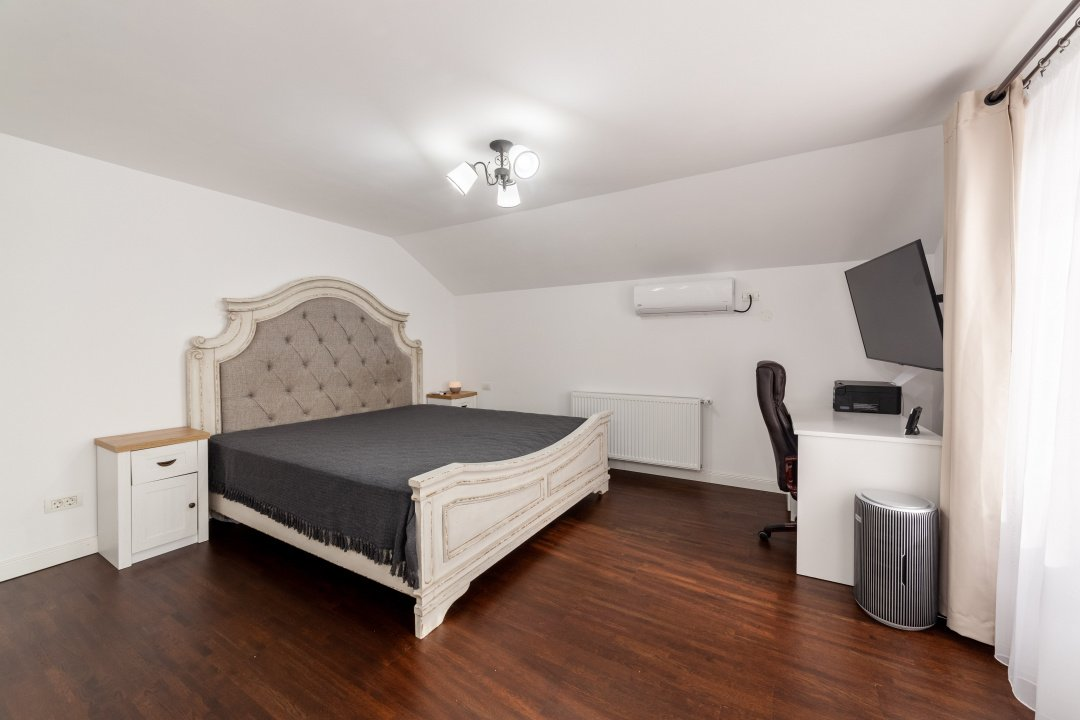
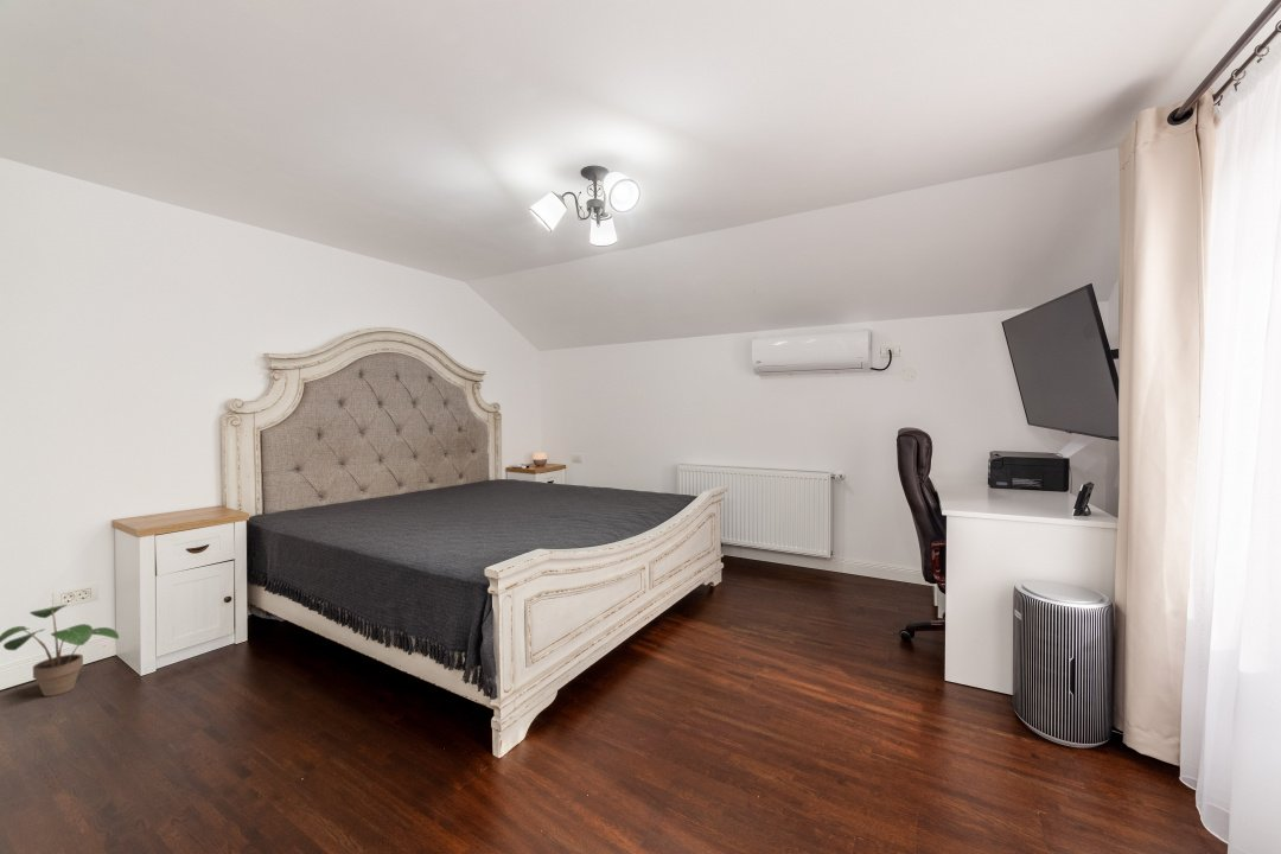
+ potted plant [0,604,120,697]
